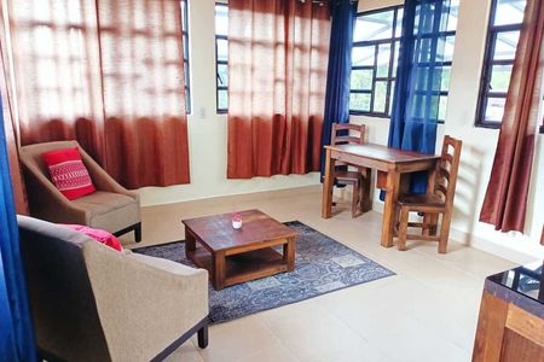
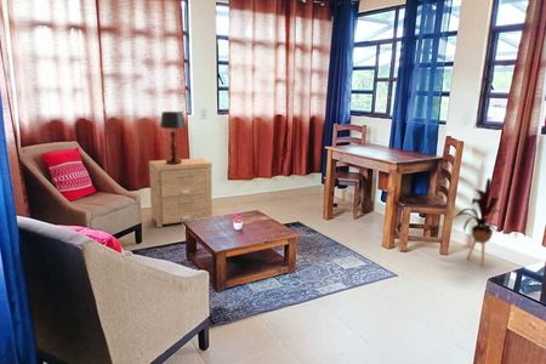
+ table lamp [159,110,187,165]
+ side table [148,158,214,228]
+ house plant [451,177,502,266]
